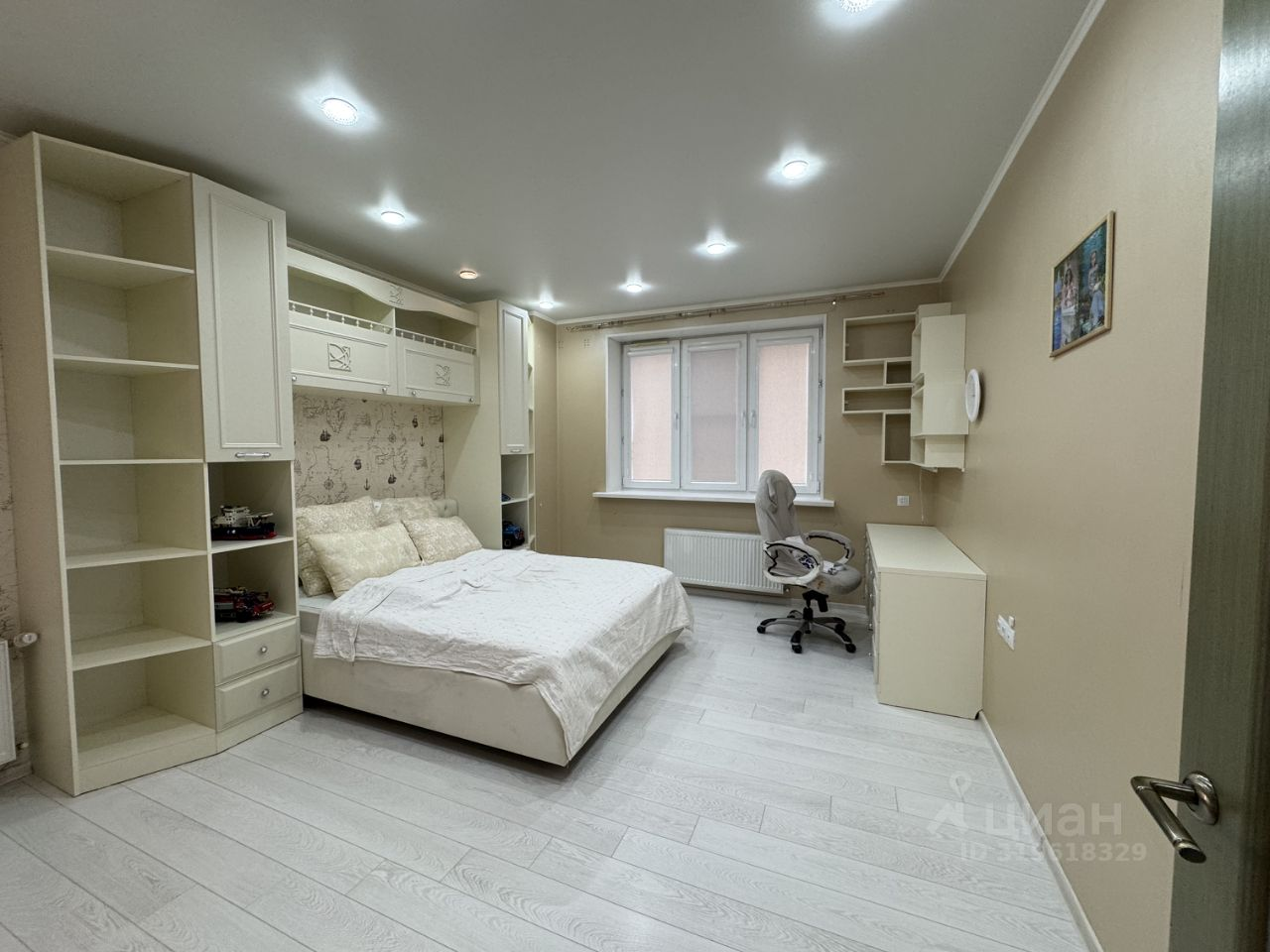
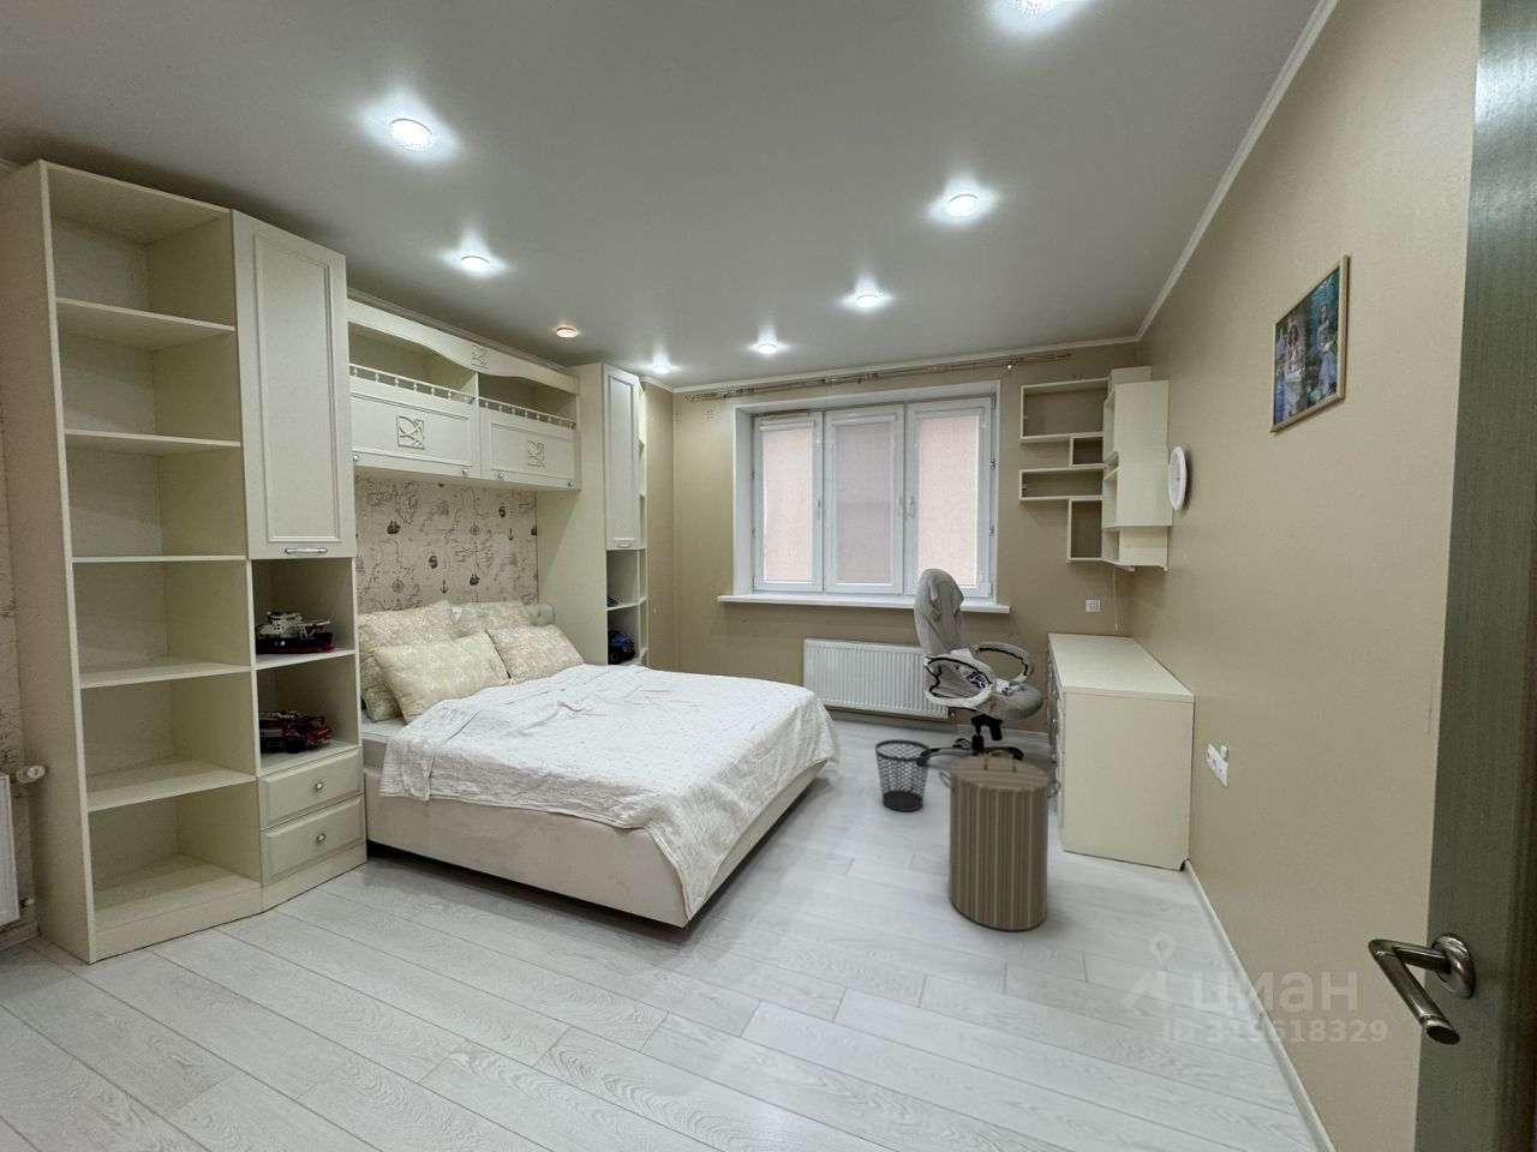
+ wastebasket [874,738,933,812]
+ laundry hamper [938,749,1063,932]
